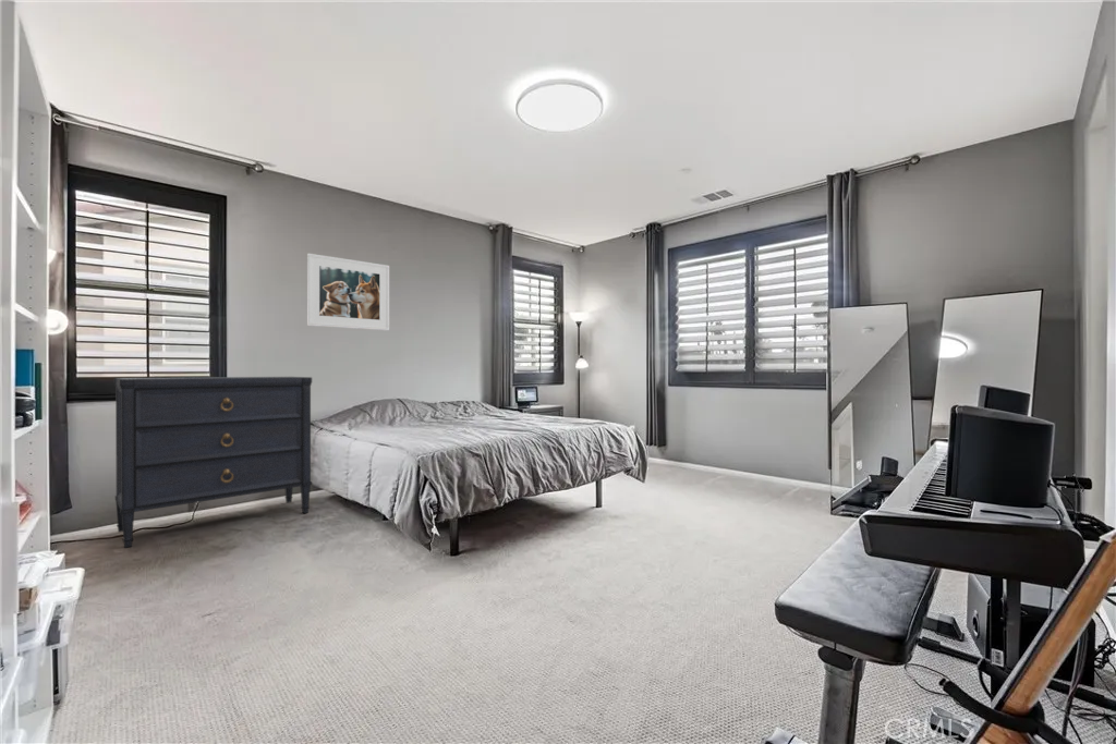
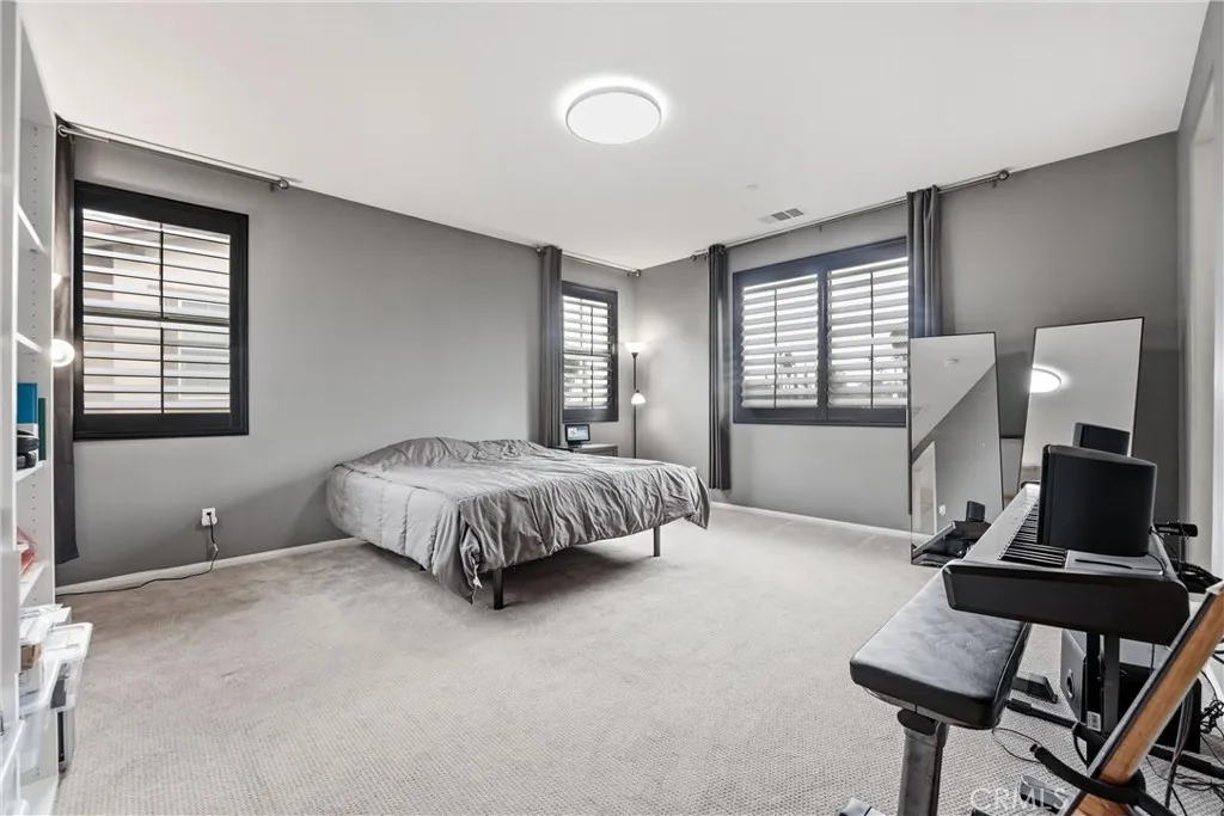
- dresser [113,376,313,549]
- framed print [306,253,390,331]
